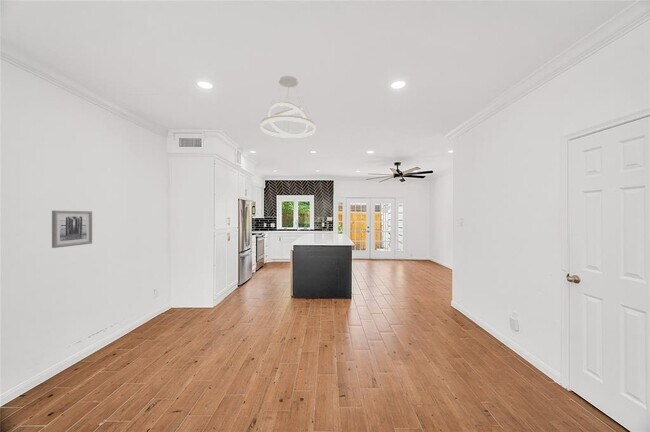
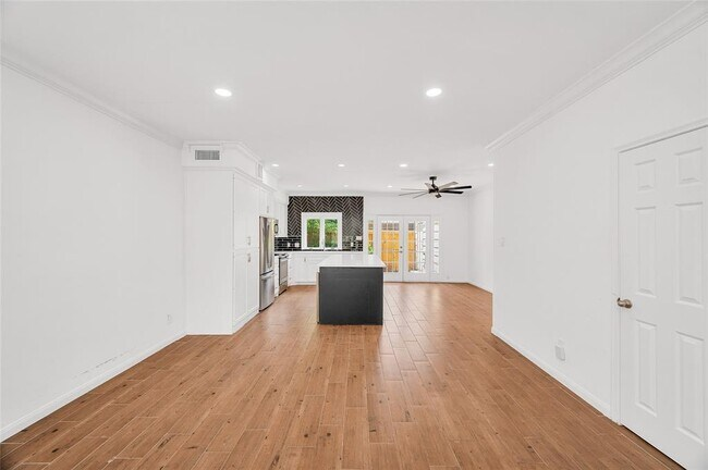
- wall art [51,210,93,249]
- pendant light [260,75,316,139]
